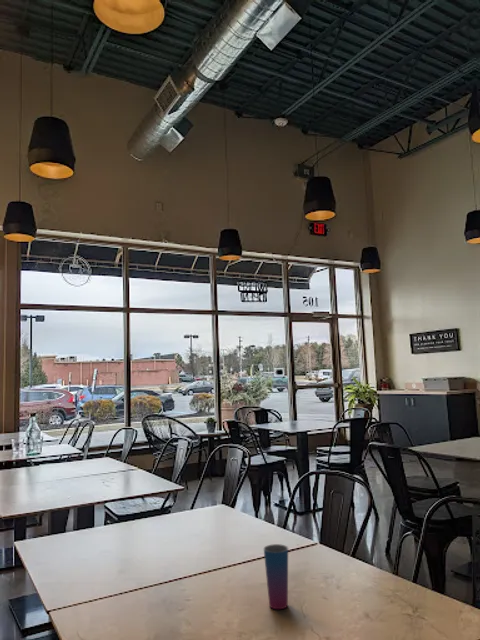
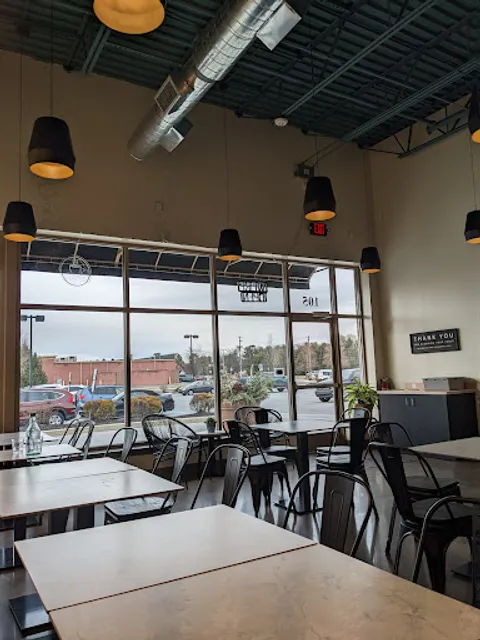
- cup [263,543,289,610]
